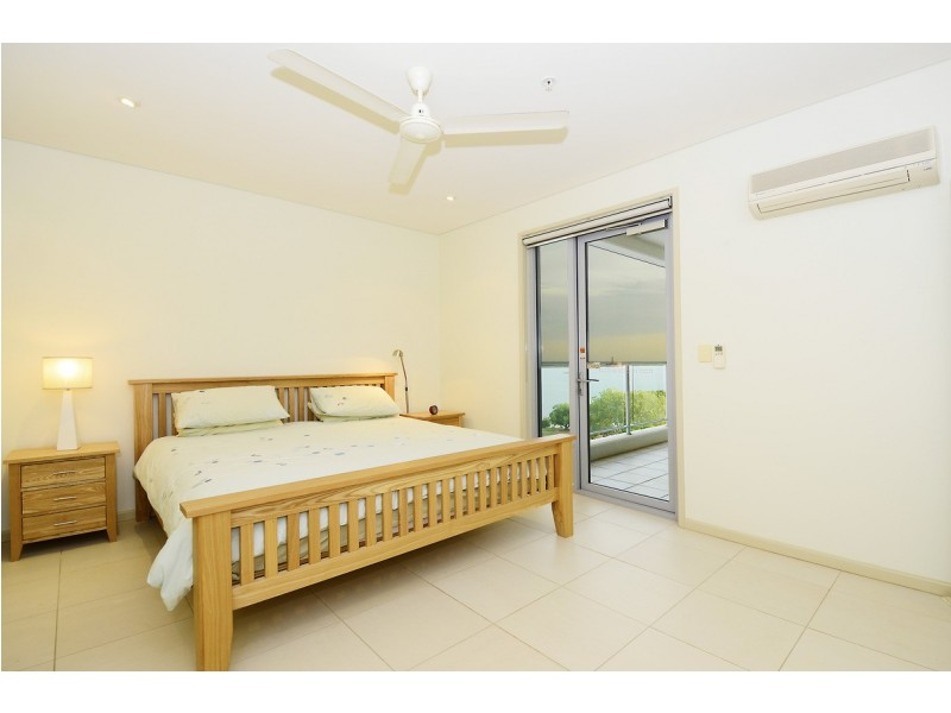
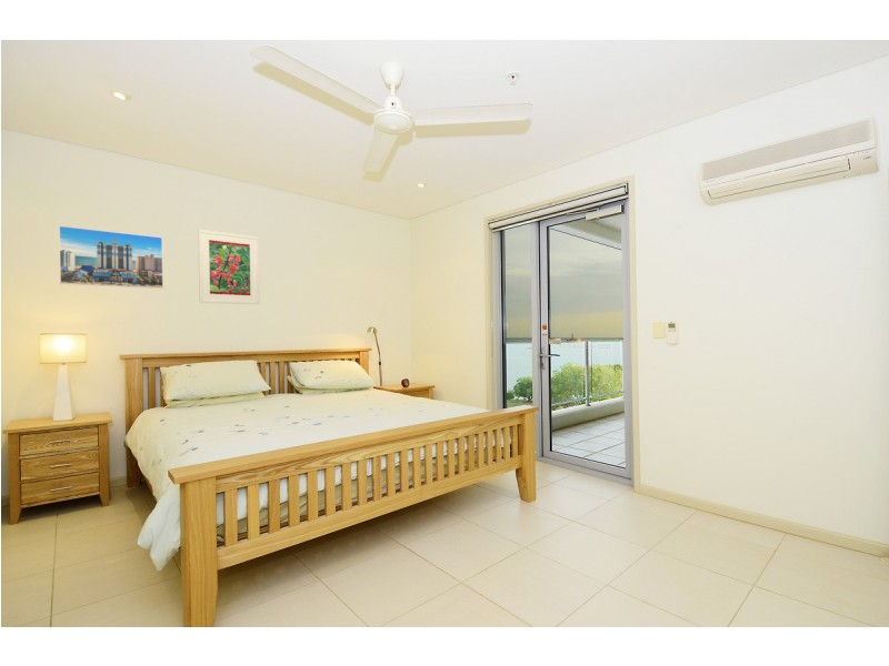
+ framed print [197,229,261,305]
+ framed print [58,224,164,290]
